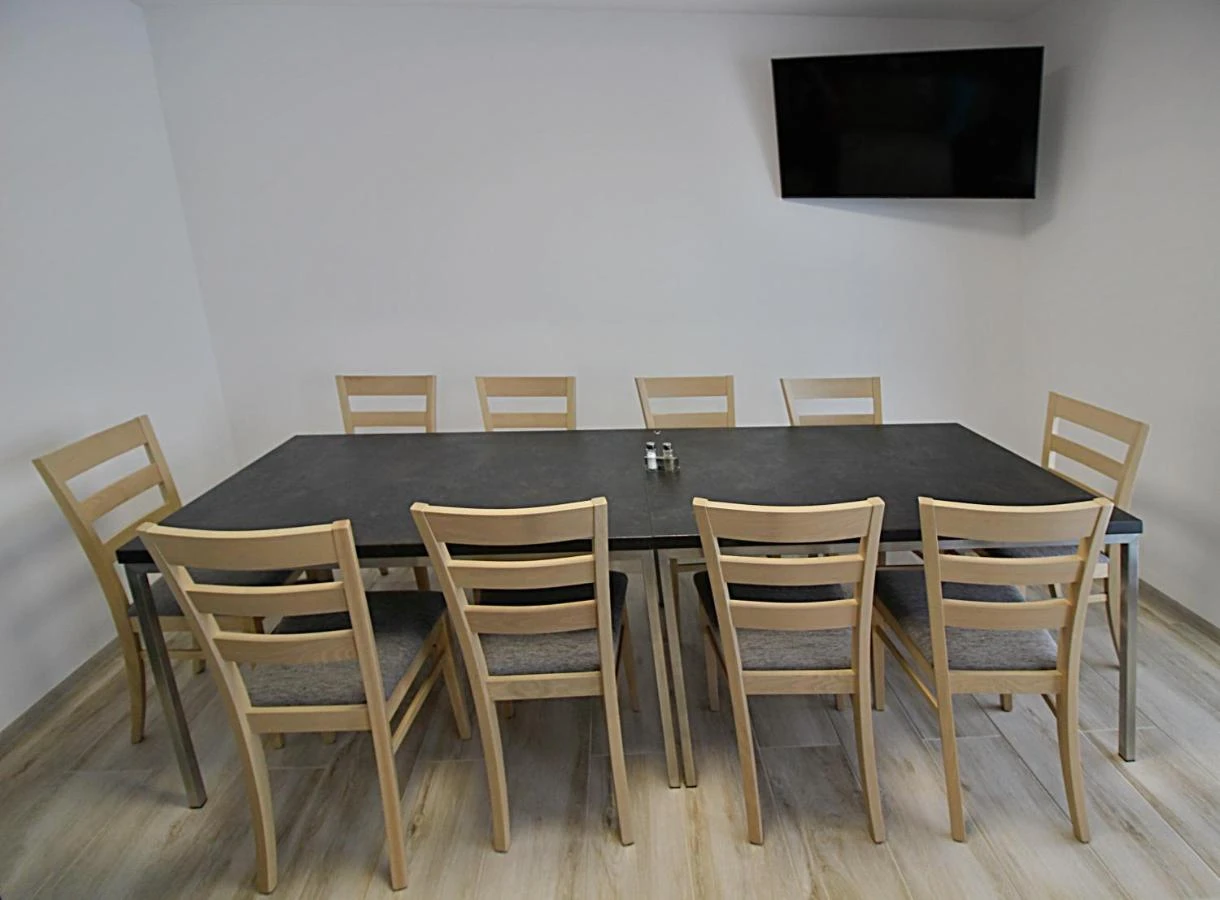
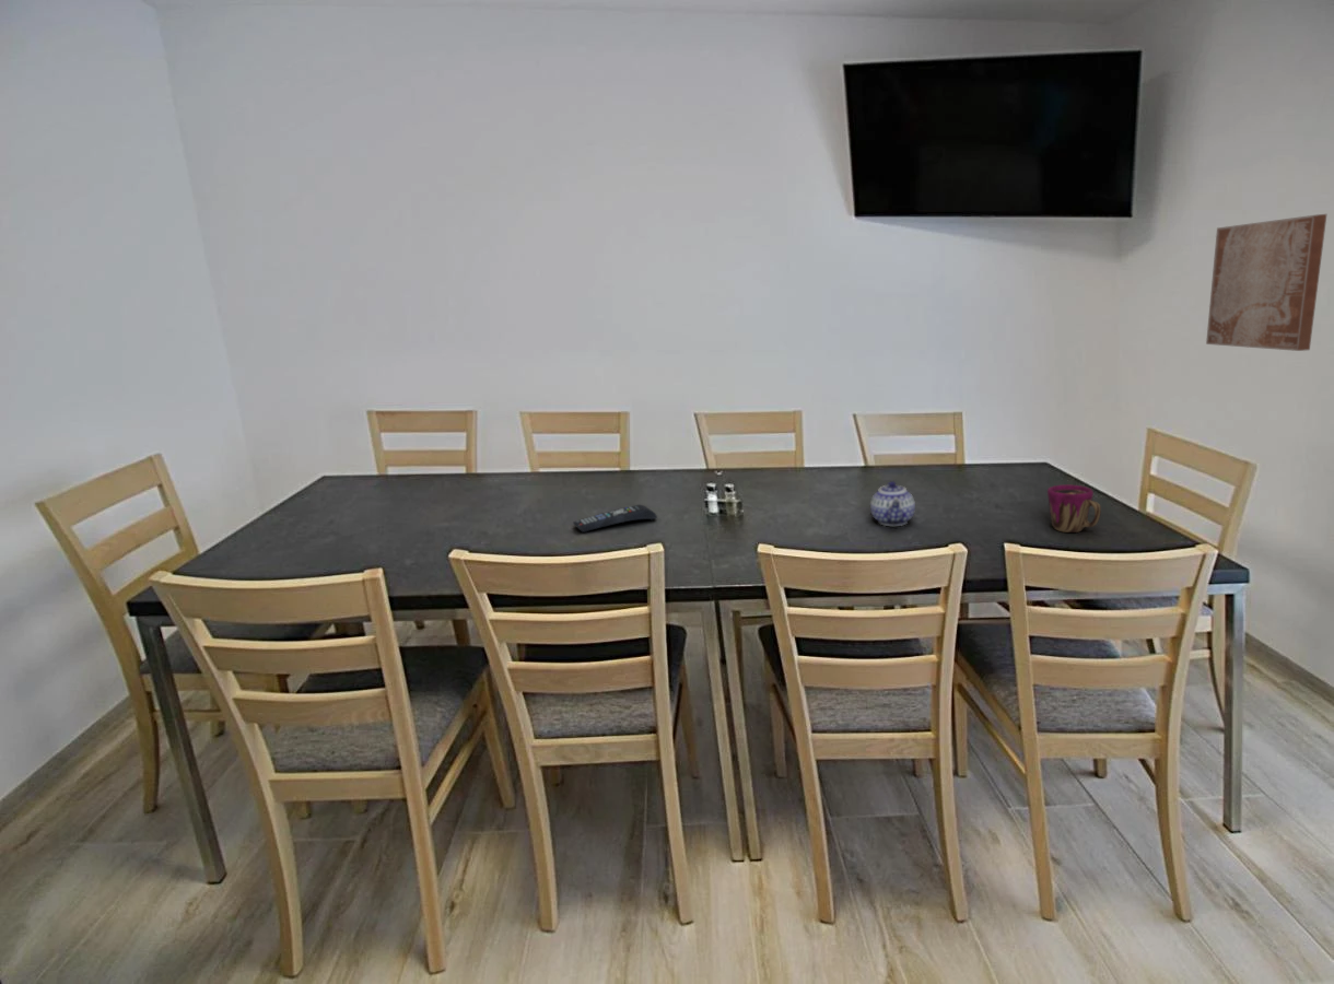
+ teapot [869,480,916,527]
+ cup [1046,484,1102,534]
+ wall art [1205,213,1327,352]
+ remote control [572,504,658,534]
